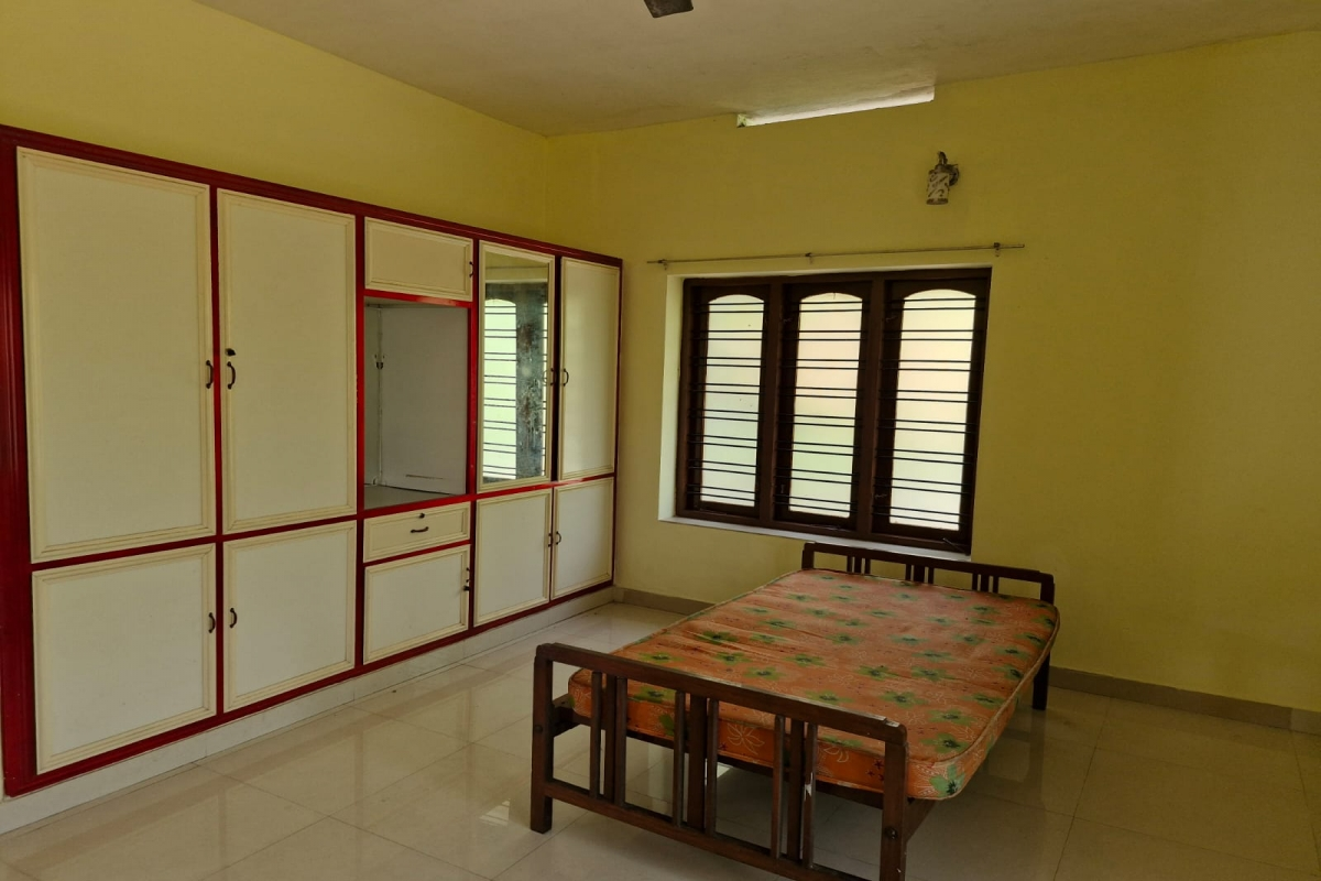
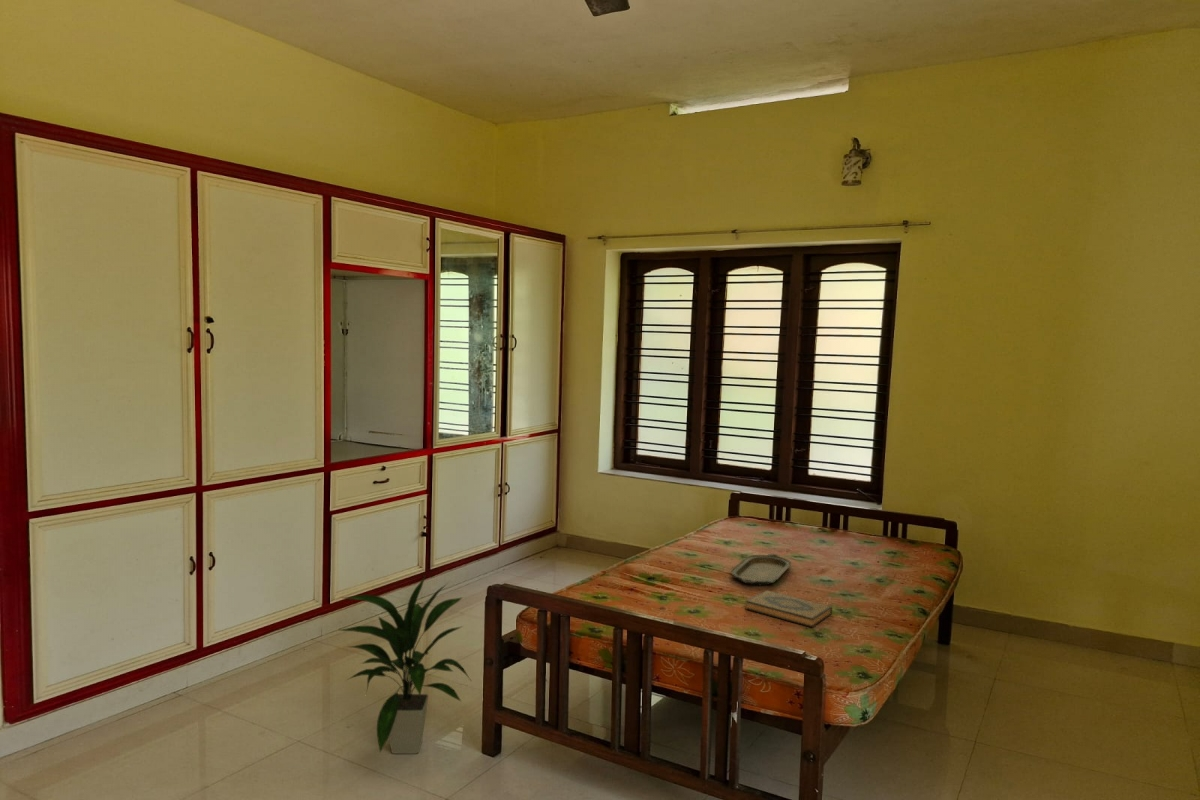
+ serving tray [730,553,792,586]
+ hardback book [744,589,833,629]
+ indoor plant [338,574,474,755]
